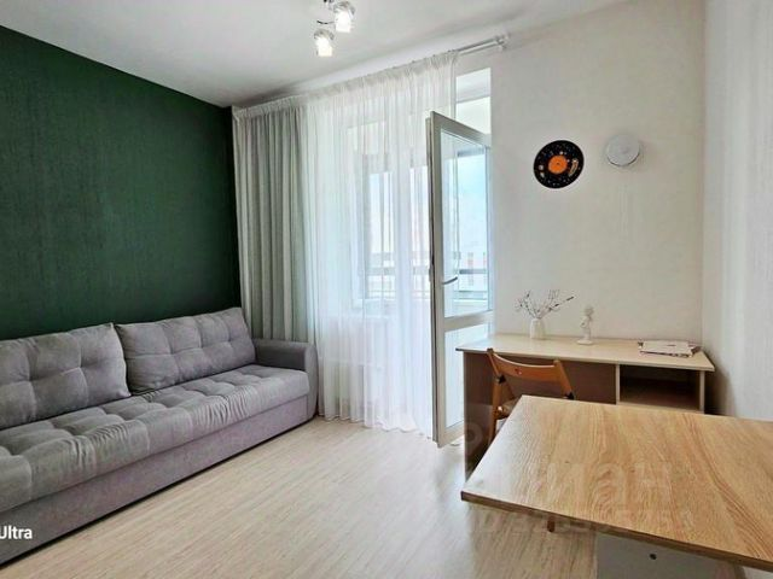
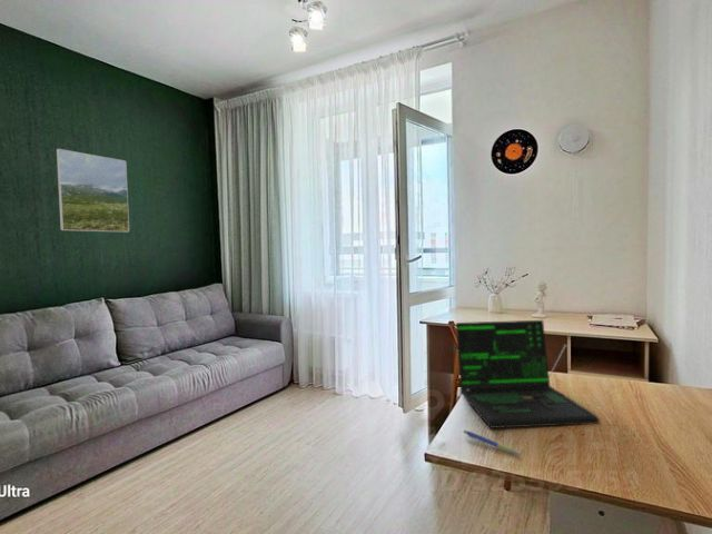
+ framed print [56,148,130,234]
+ pen [463,429,522,456]
+ laptop [455,319,601,429]
